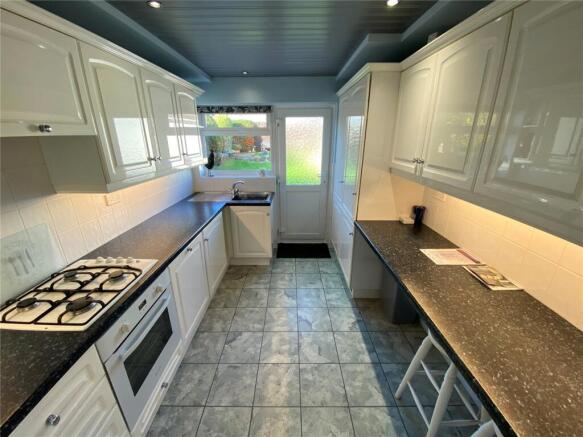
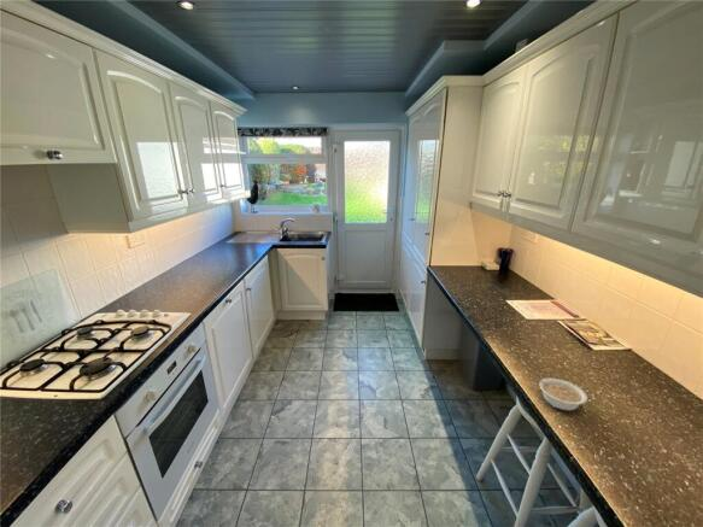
+ legume [531,374,588,412]
